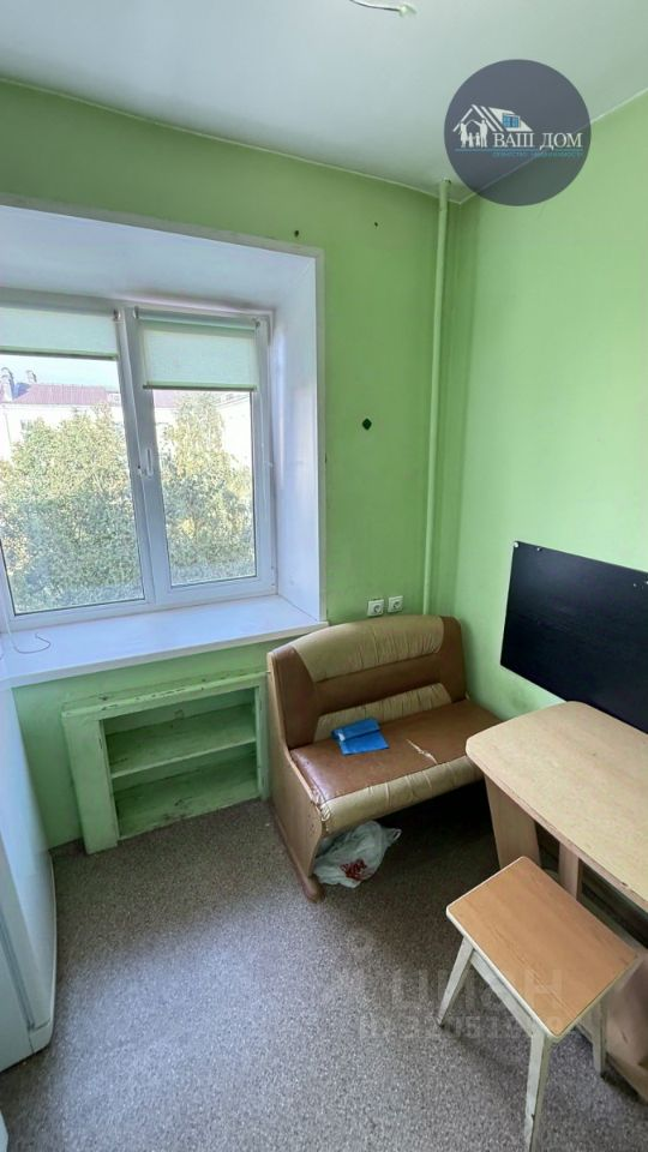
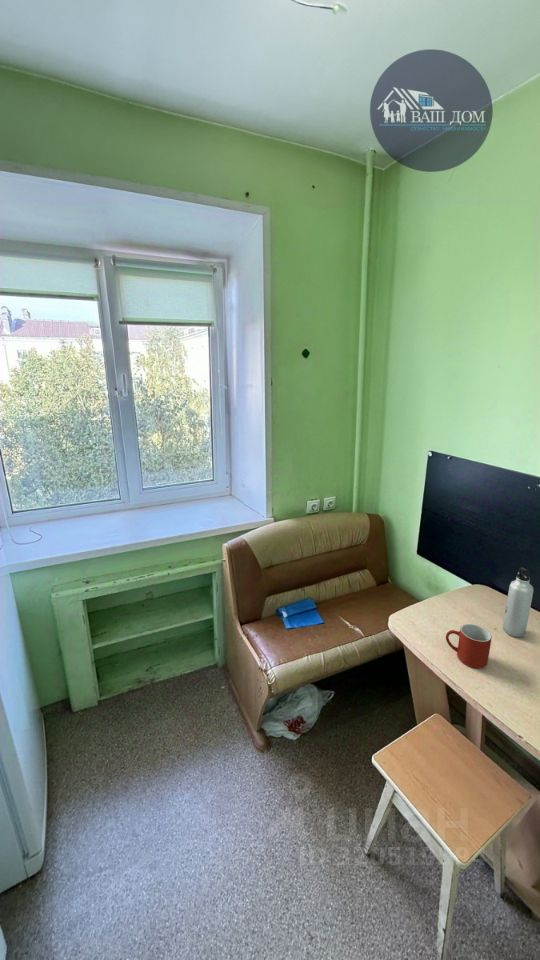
+ water bottle [502,567,534,638]
+ mug [445,623,493,669]
